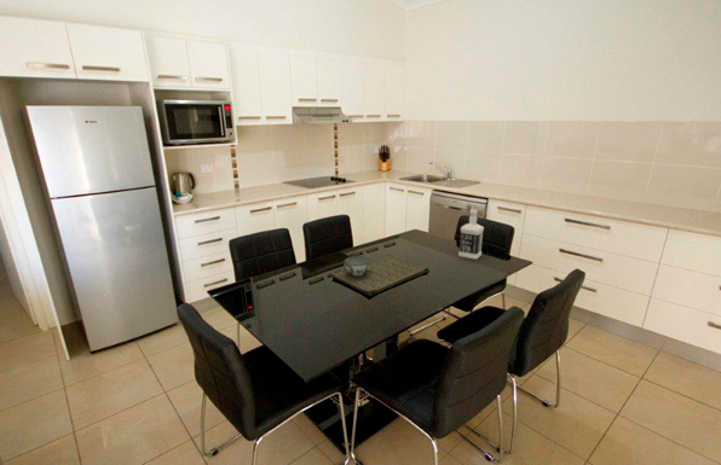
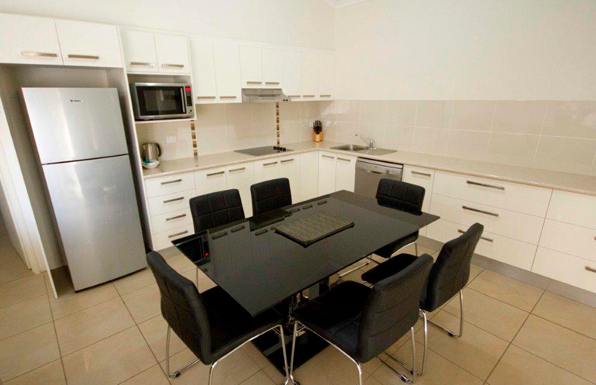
- bowl [344,255,371,278]
- bottle [457,208,485,261]
